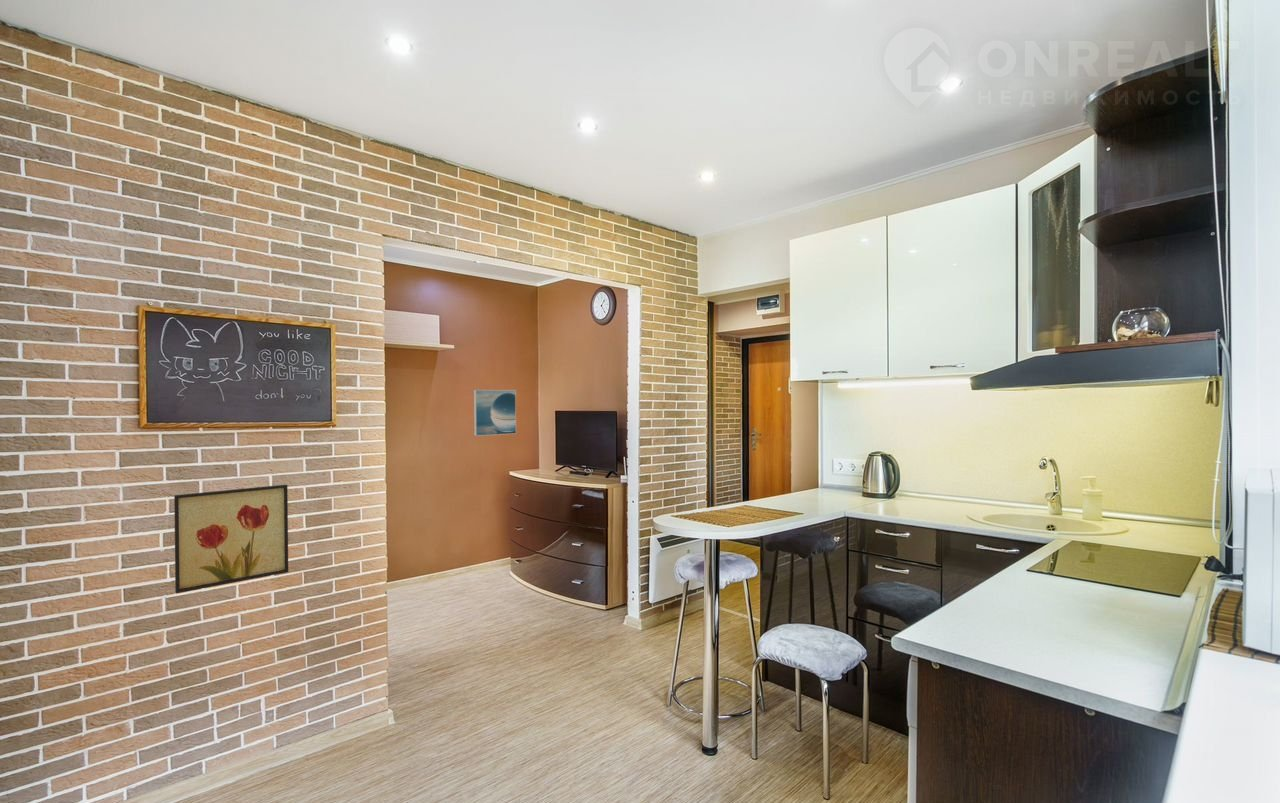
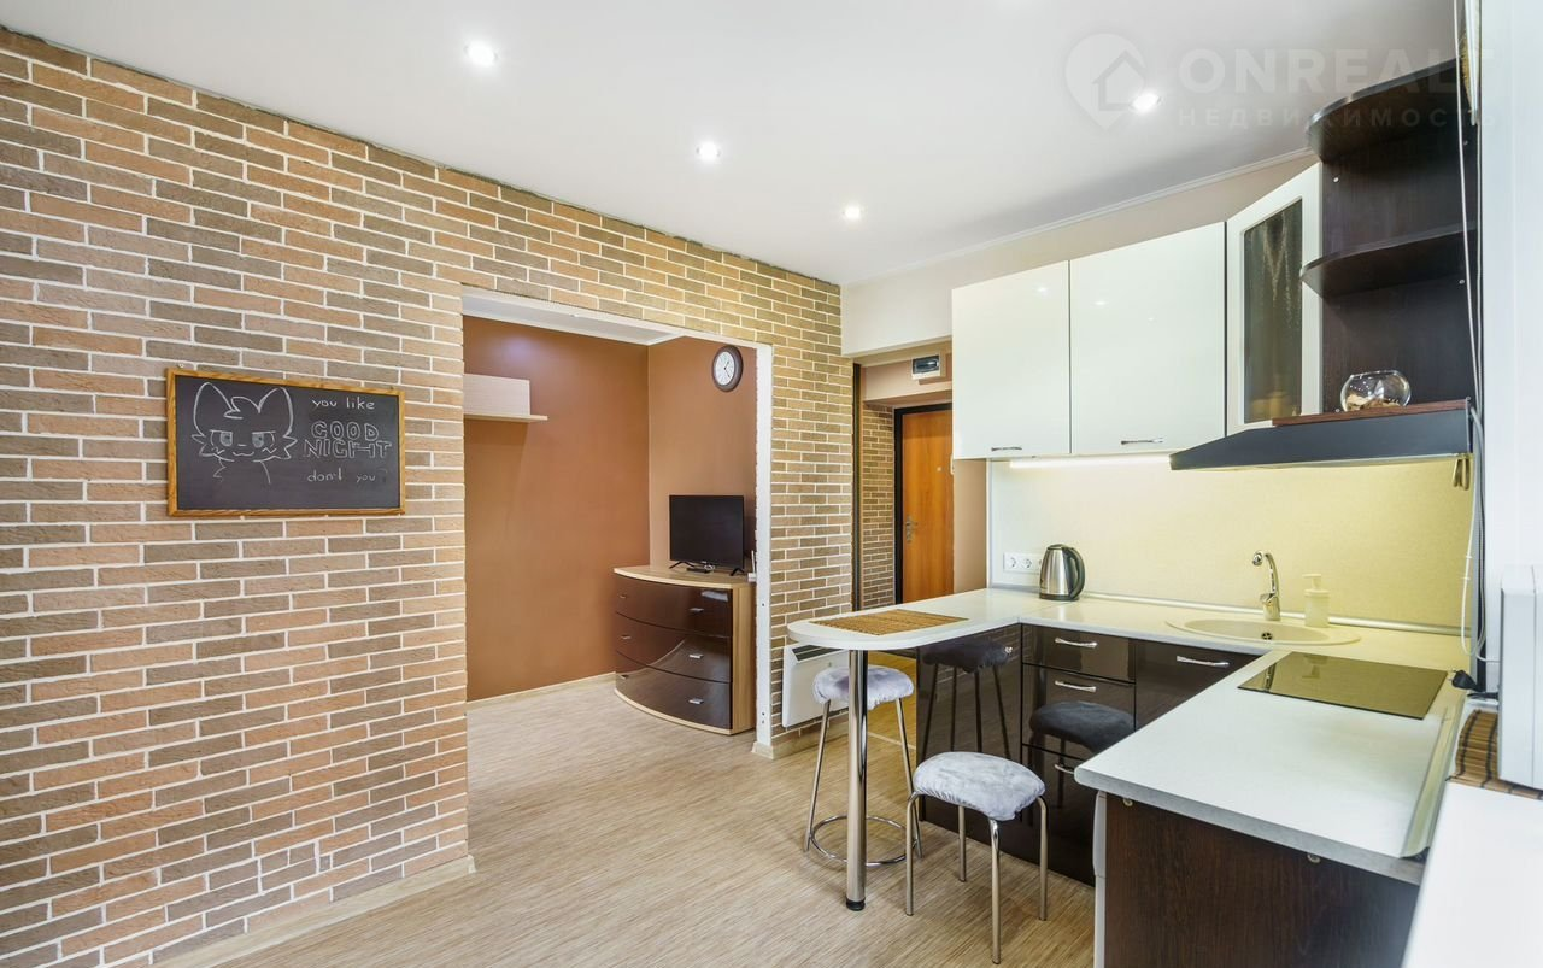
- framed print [473,389,517,437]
- wall art [173,484,289,594]
